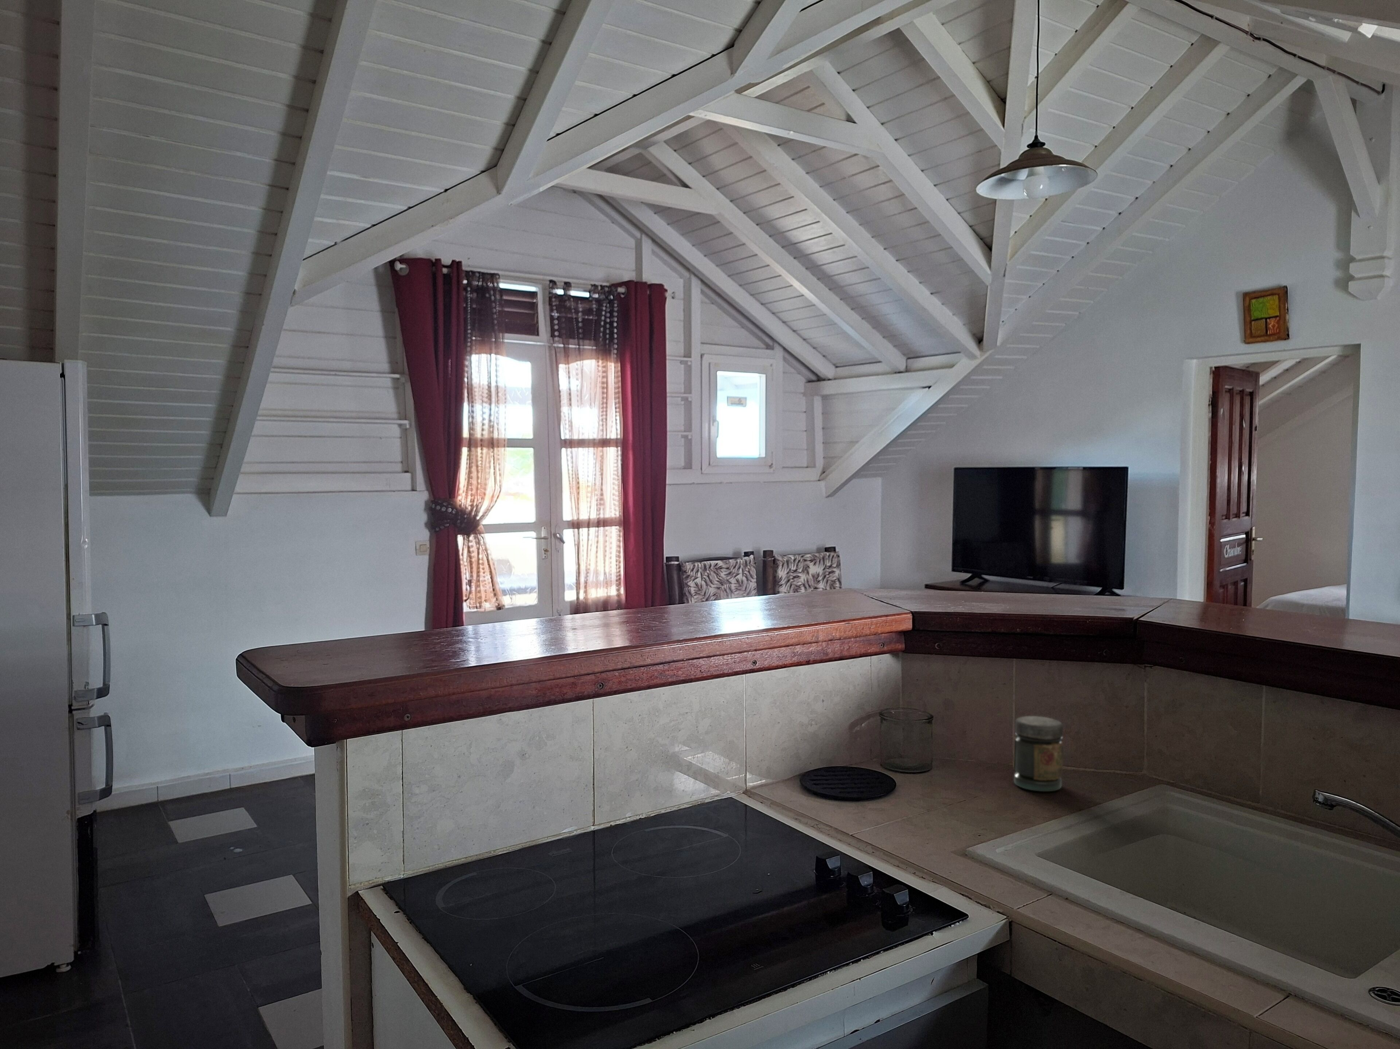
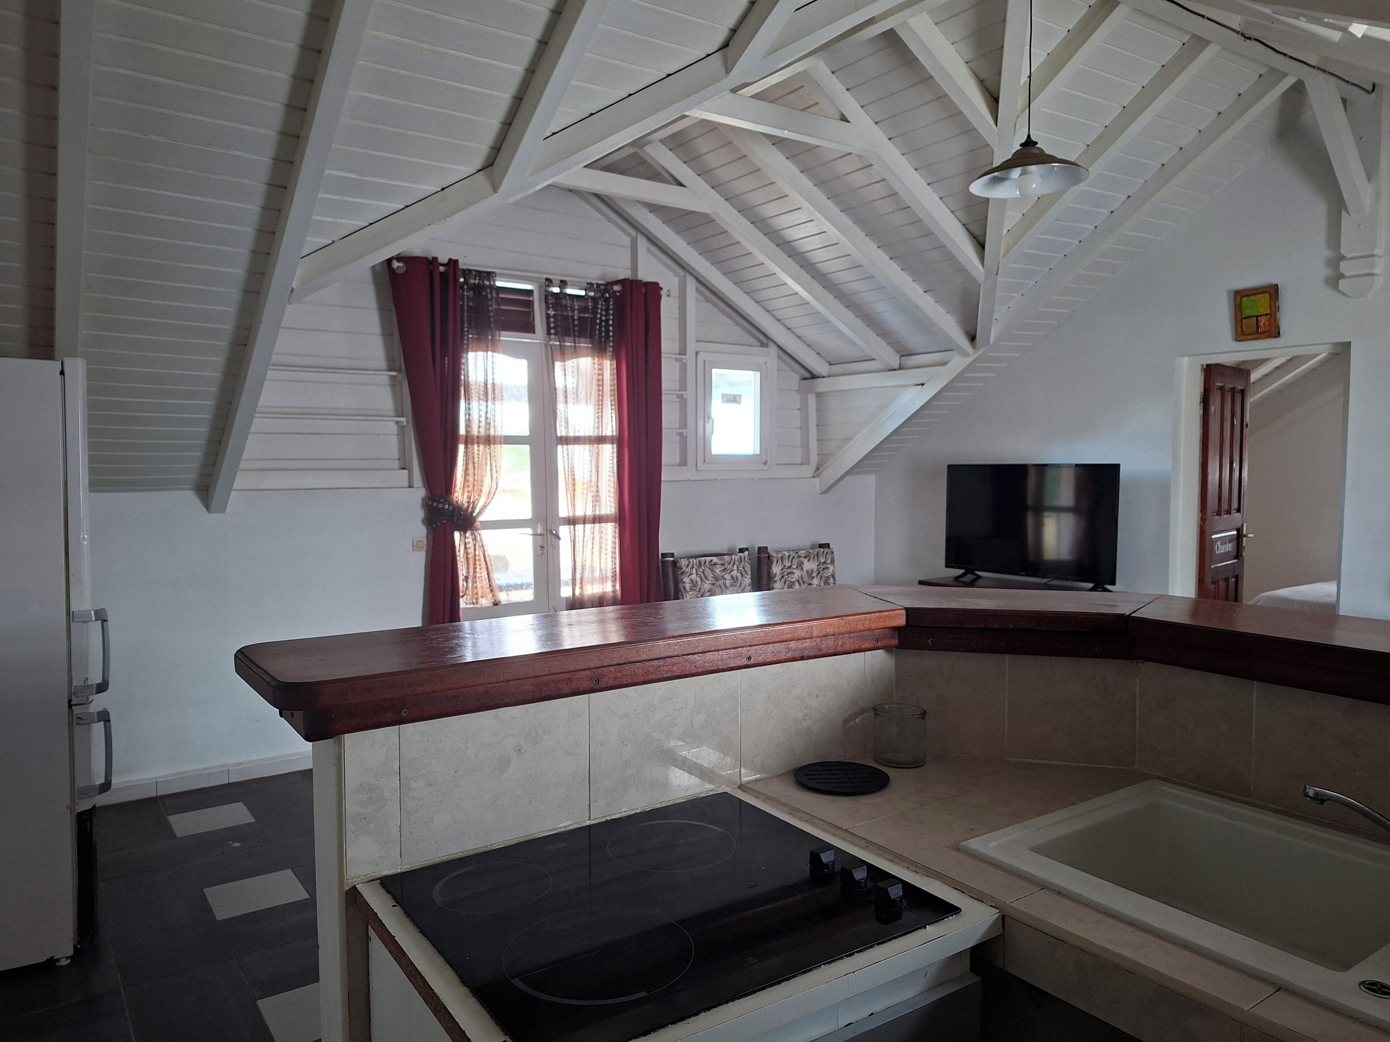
- jar [1013,716,1064,792]
